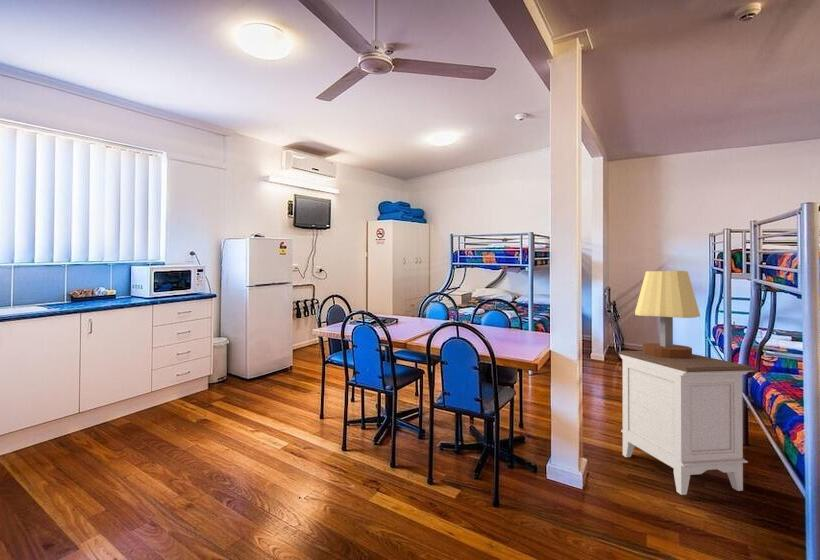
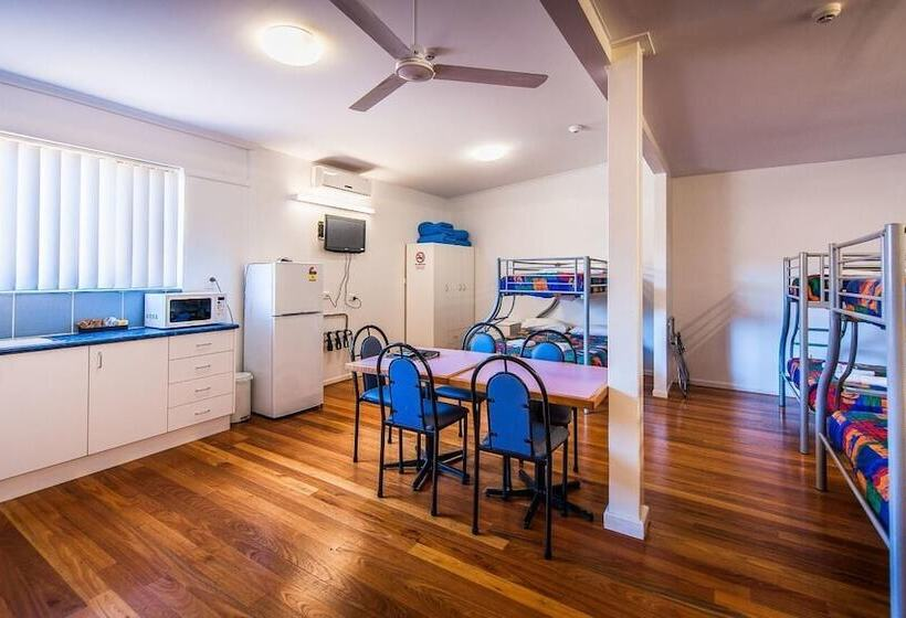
- table lamp [634,270,701,359]
- nightstand [617,350,757,496]
